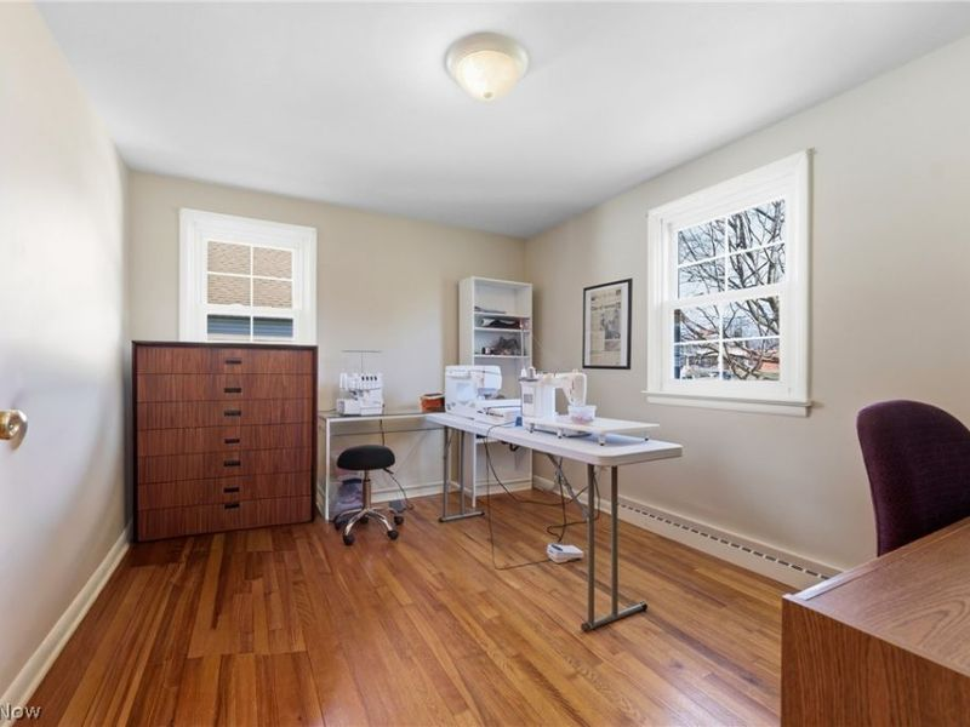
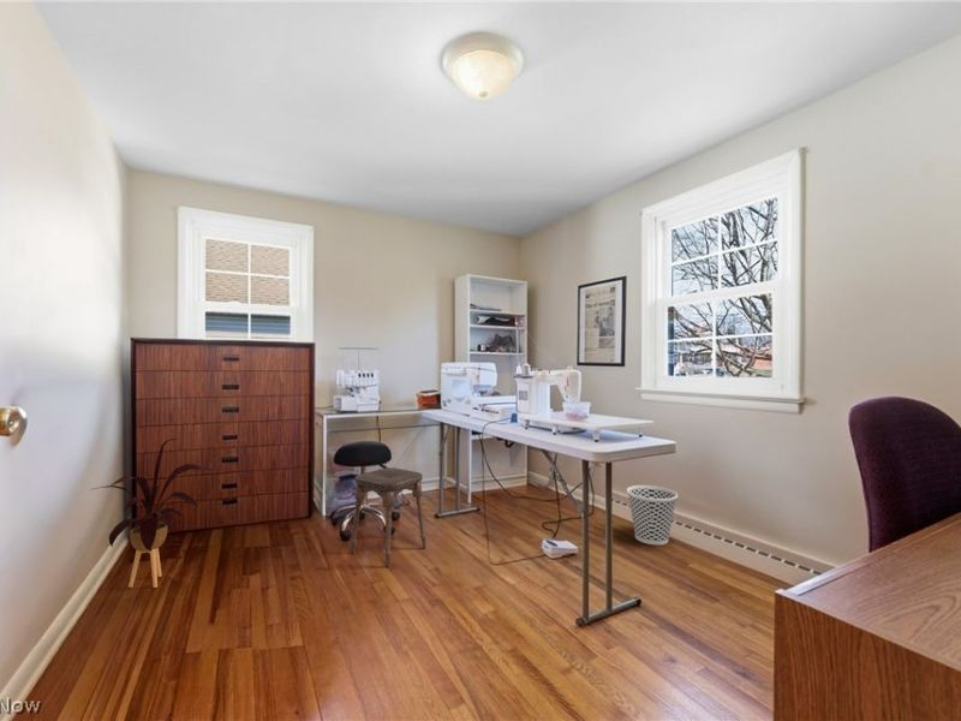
+ stool [348,466,428,568]
+ house plant [89,437,214,589]
+ wastebasket [626,484,679,546]
